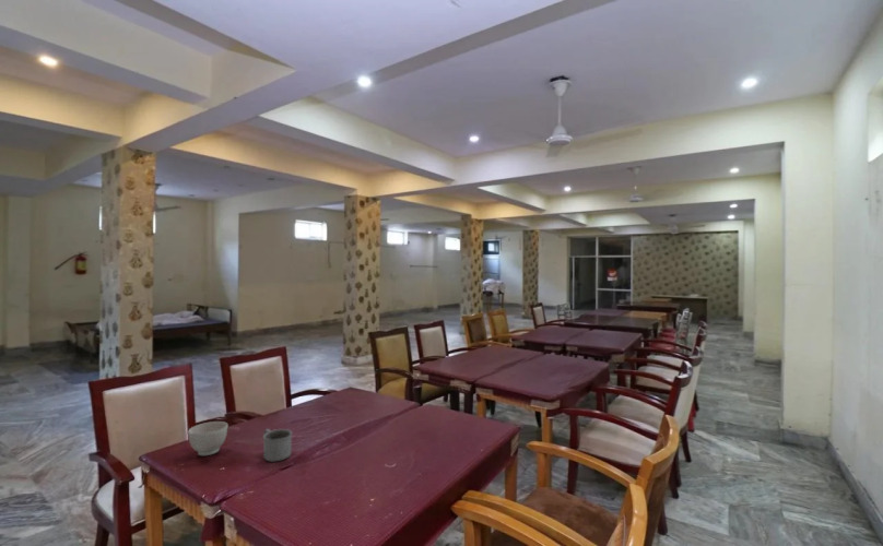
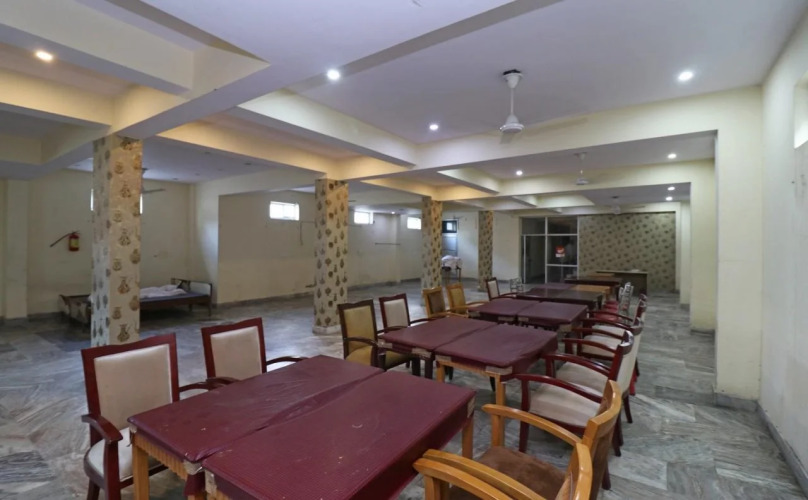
- bowl [187,420,229,456]
- mug [262,428,293,463]
